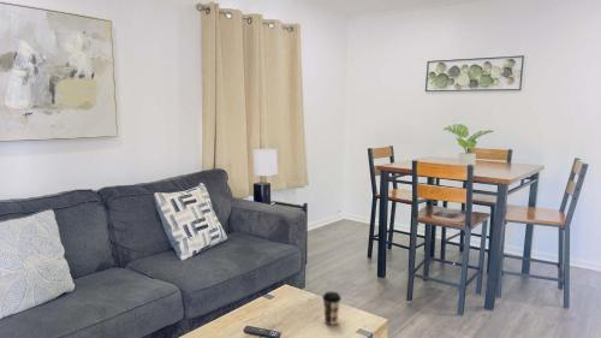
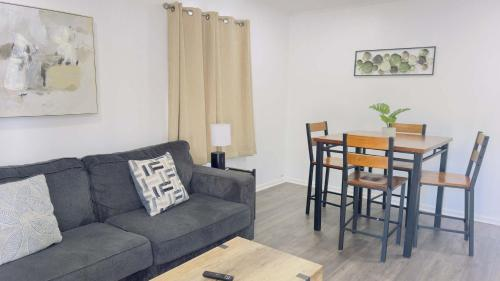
- coffee cup [321,291,343,326]
